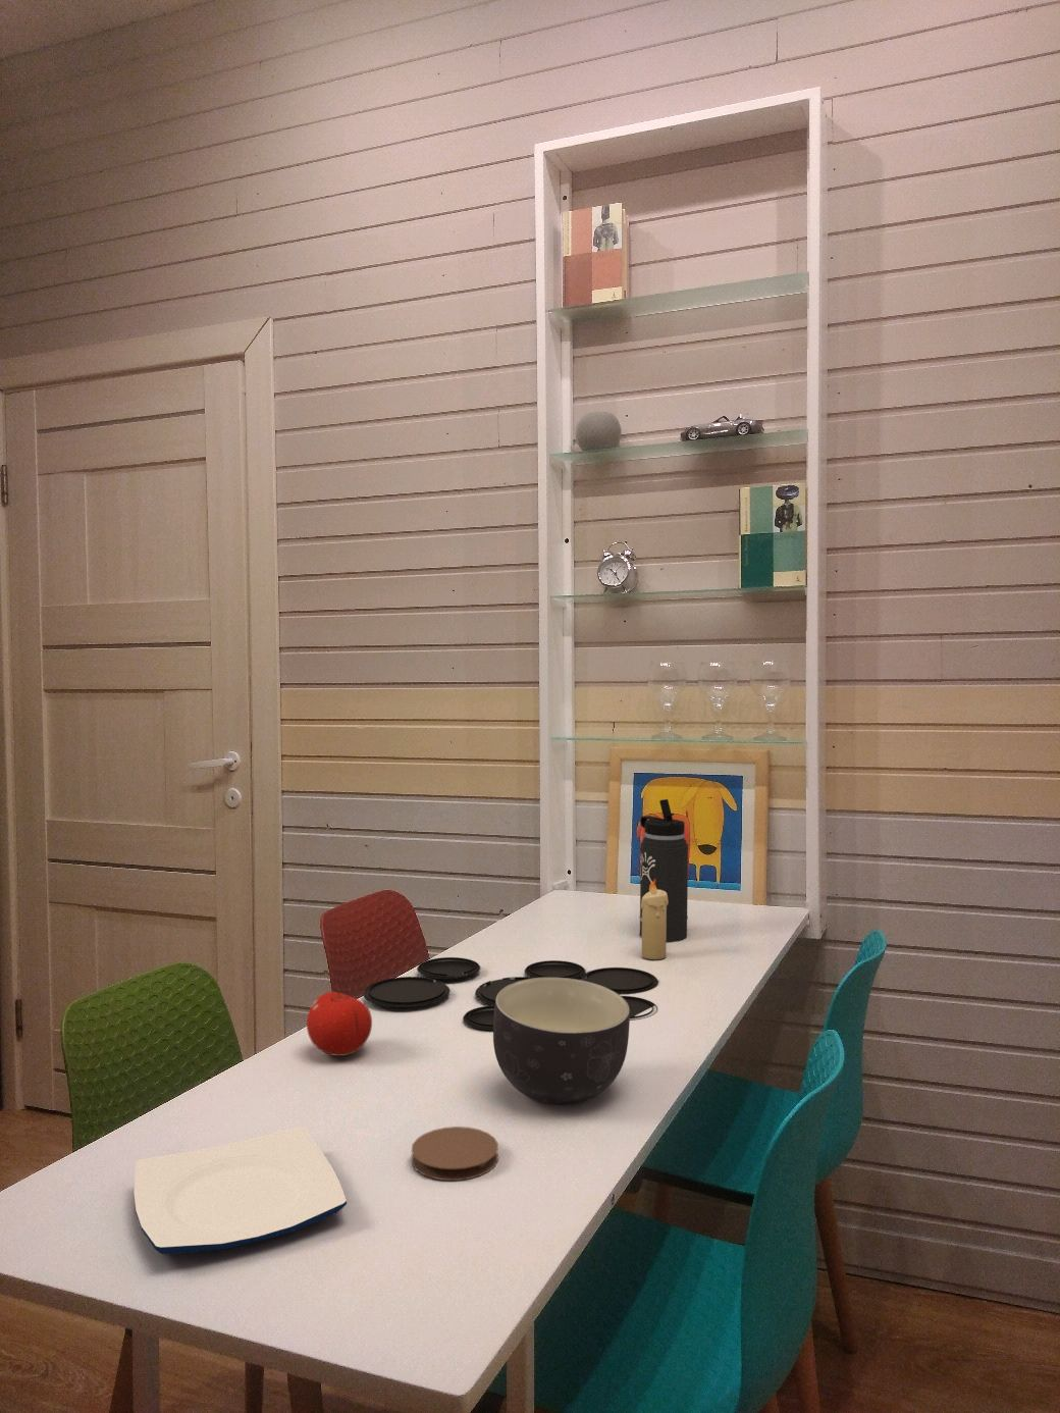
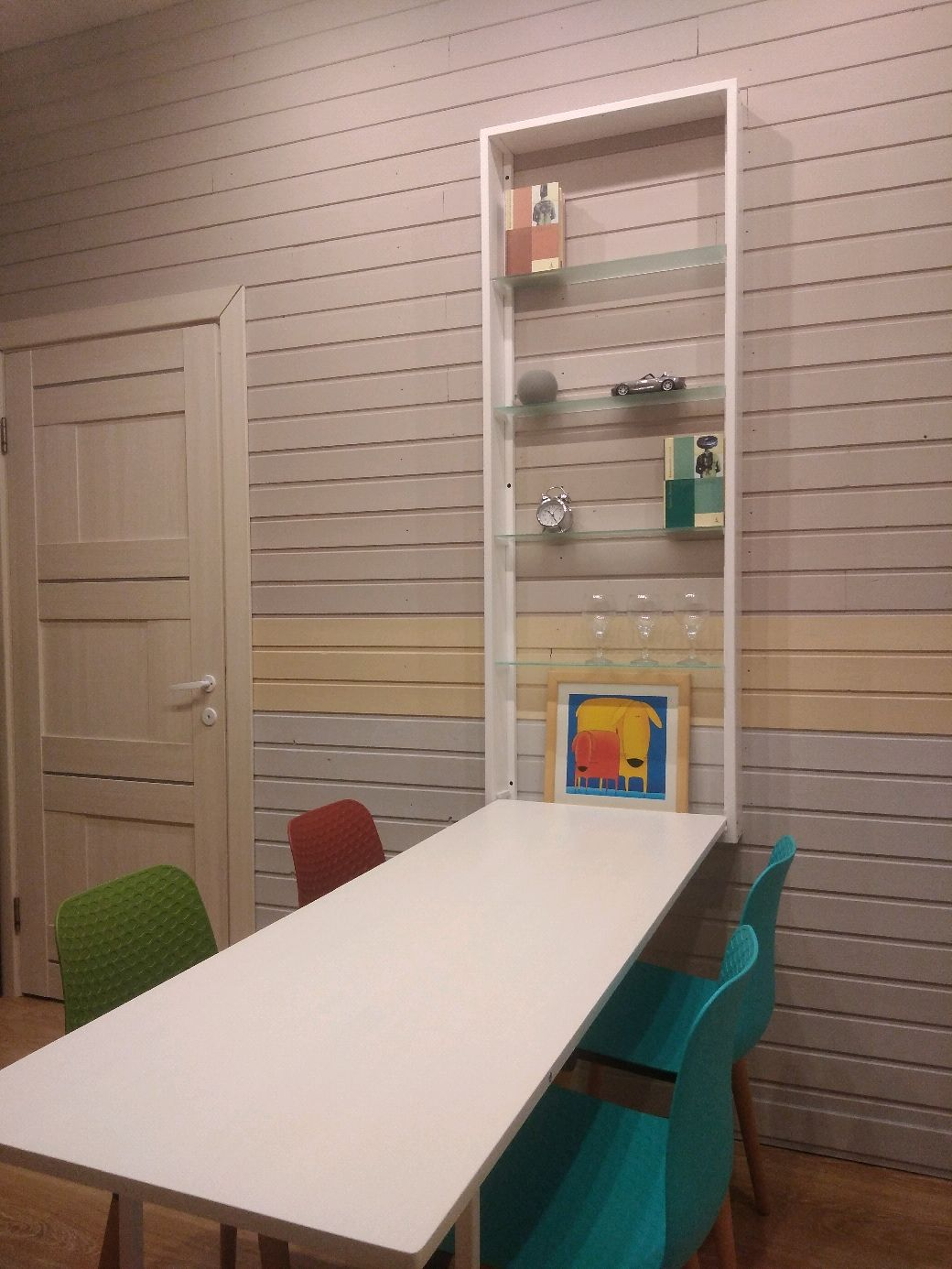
- plate [363,956,659,1032]
- thermos bottle [638,798,689,943]
- coaster [411,1126,500,1181]
- candle [641,879,668,960]
- fruit [306,984,373,1057]
- bowl [492,978,631,1106]
- plate [132,1127,347,1256]
